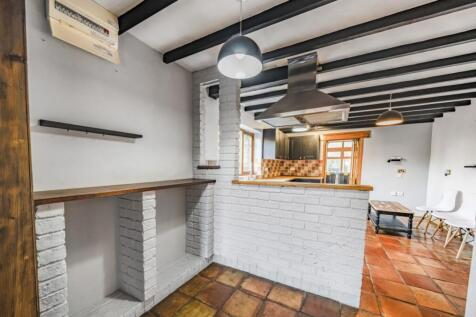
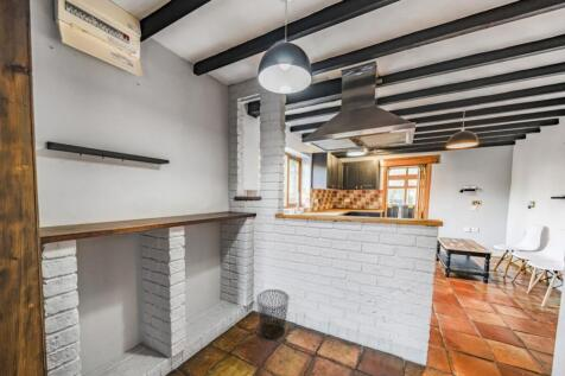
+ waste bin [255,288,291,343]
